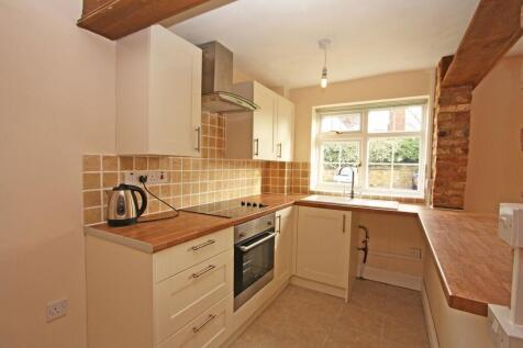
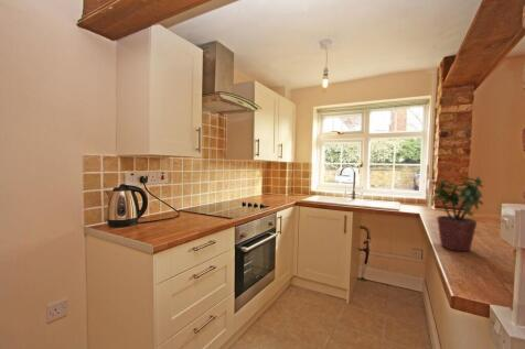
+ potted plant [430,176,485,252]
